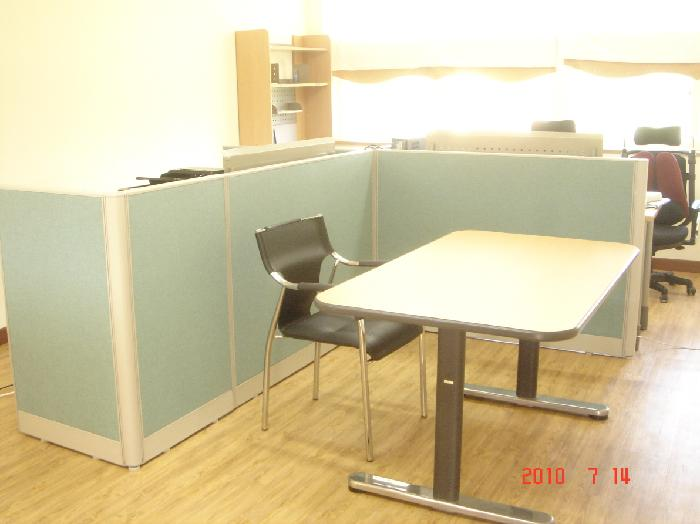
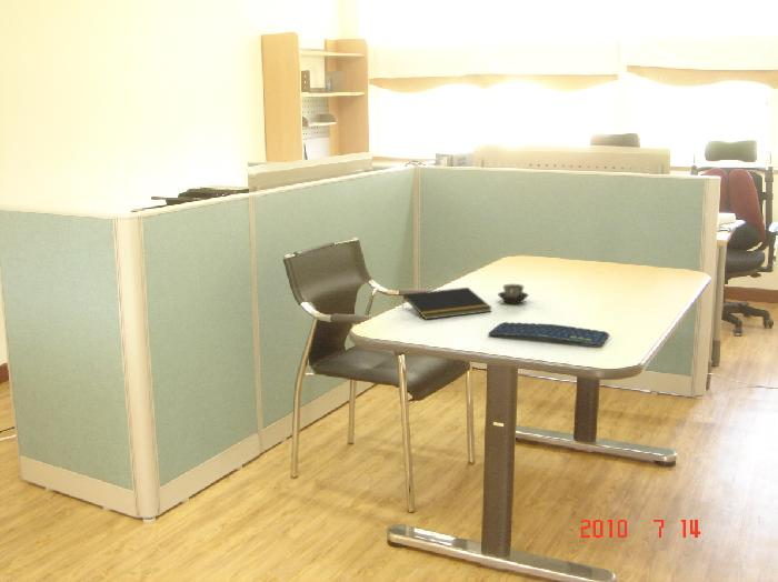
+ keyboard [487,321,610,345]
+ notepad [401,287,492,321]
+ cup [497,283,529,305]
